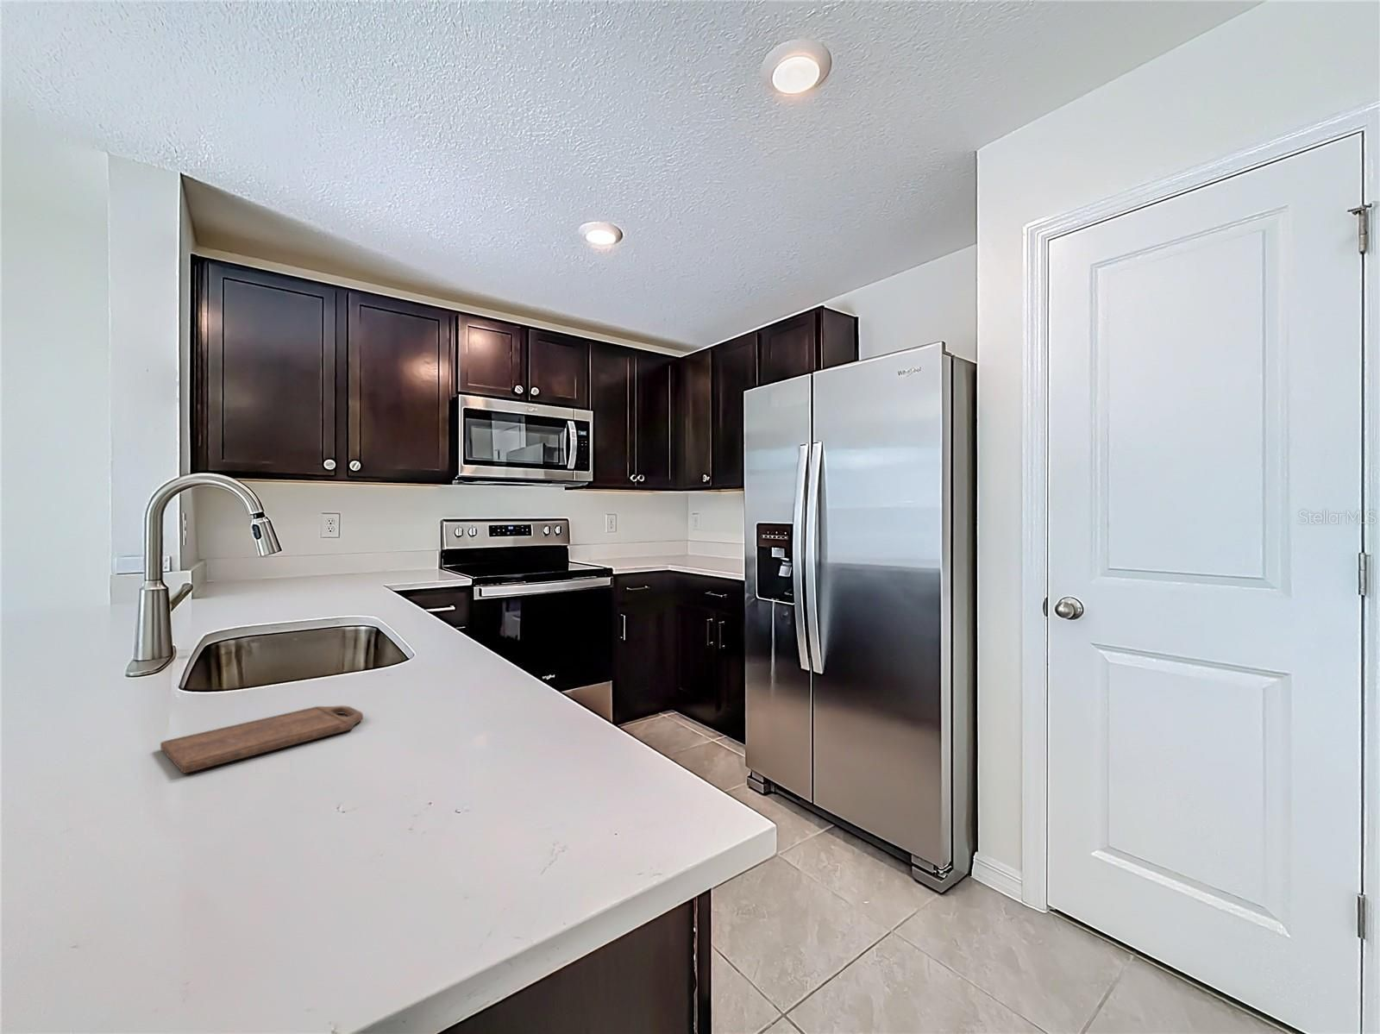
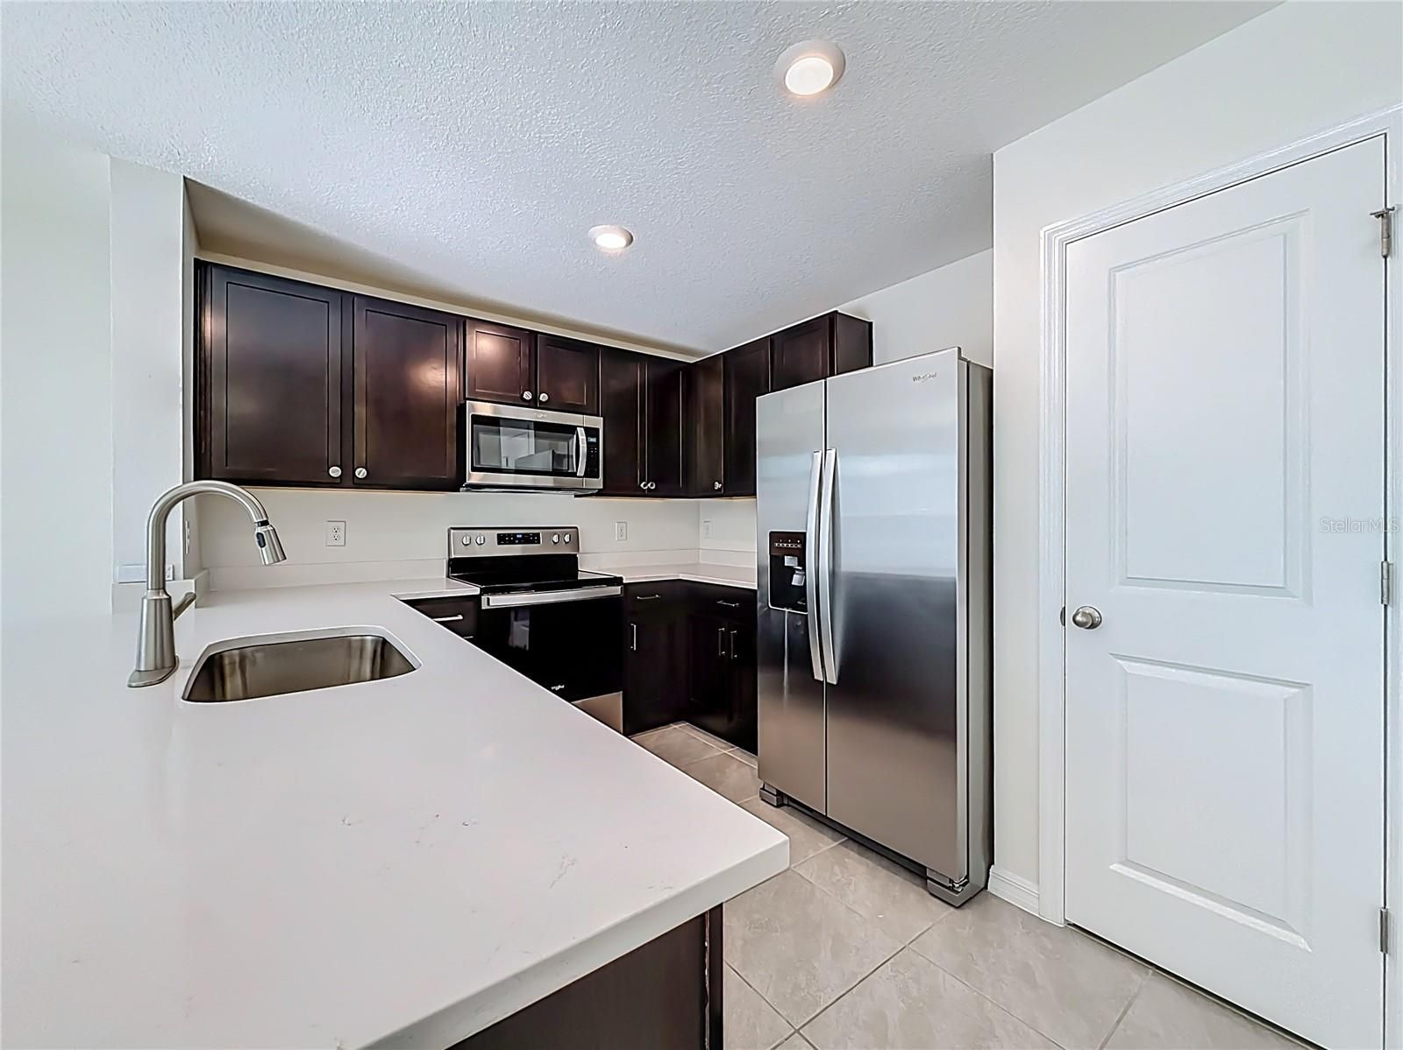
- cutting board [160,705,364,773]
